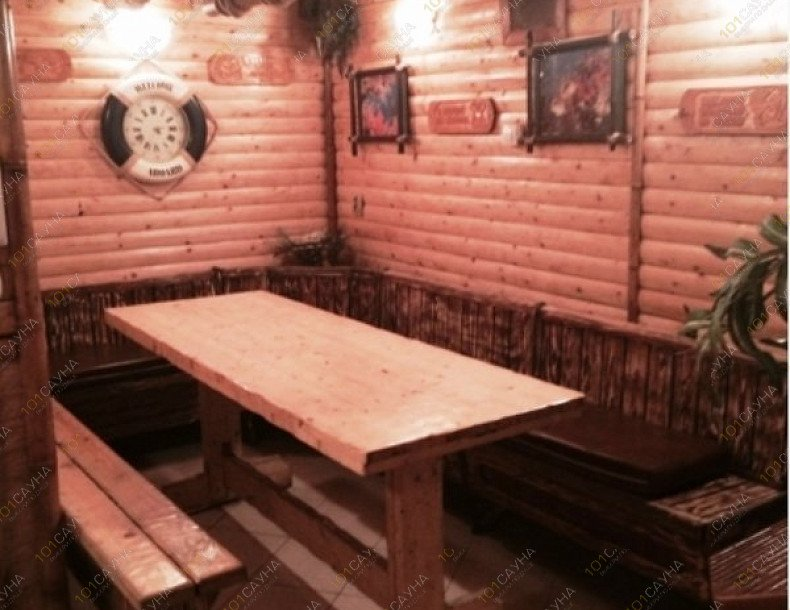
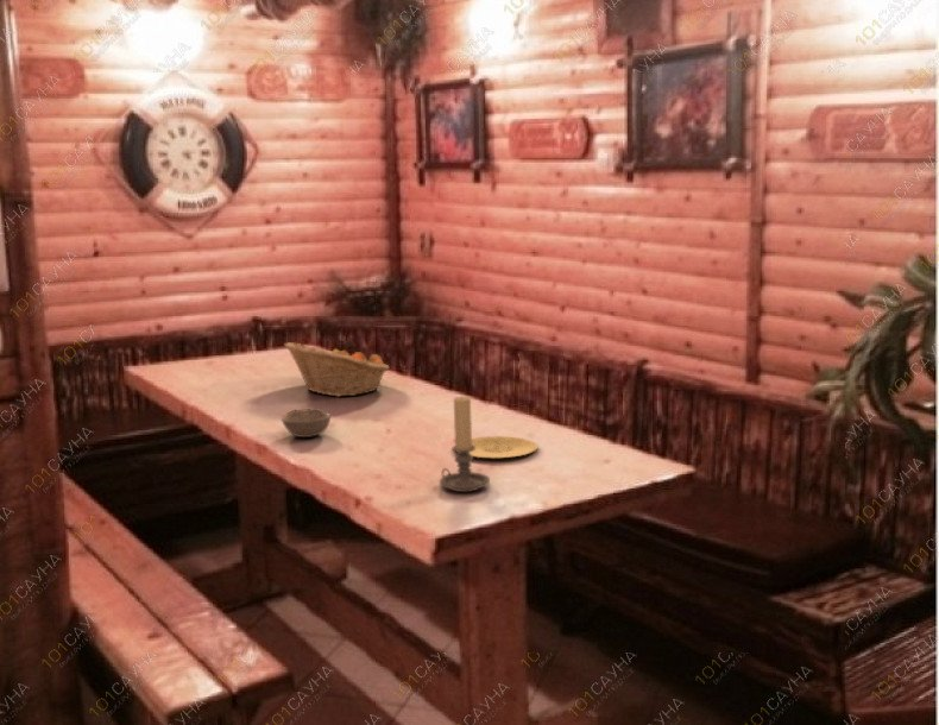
+ plate [469,435,538,459]
+ fruit basket [284,341,391,398]
+ candle holder [439,395,491,493]
+ bowl [281,406,332,439]
